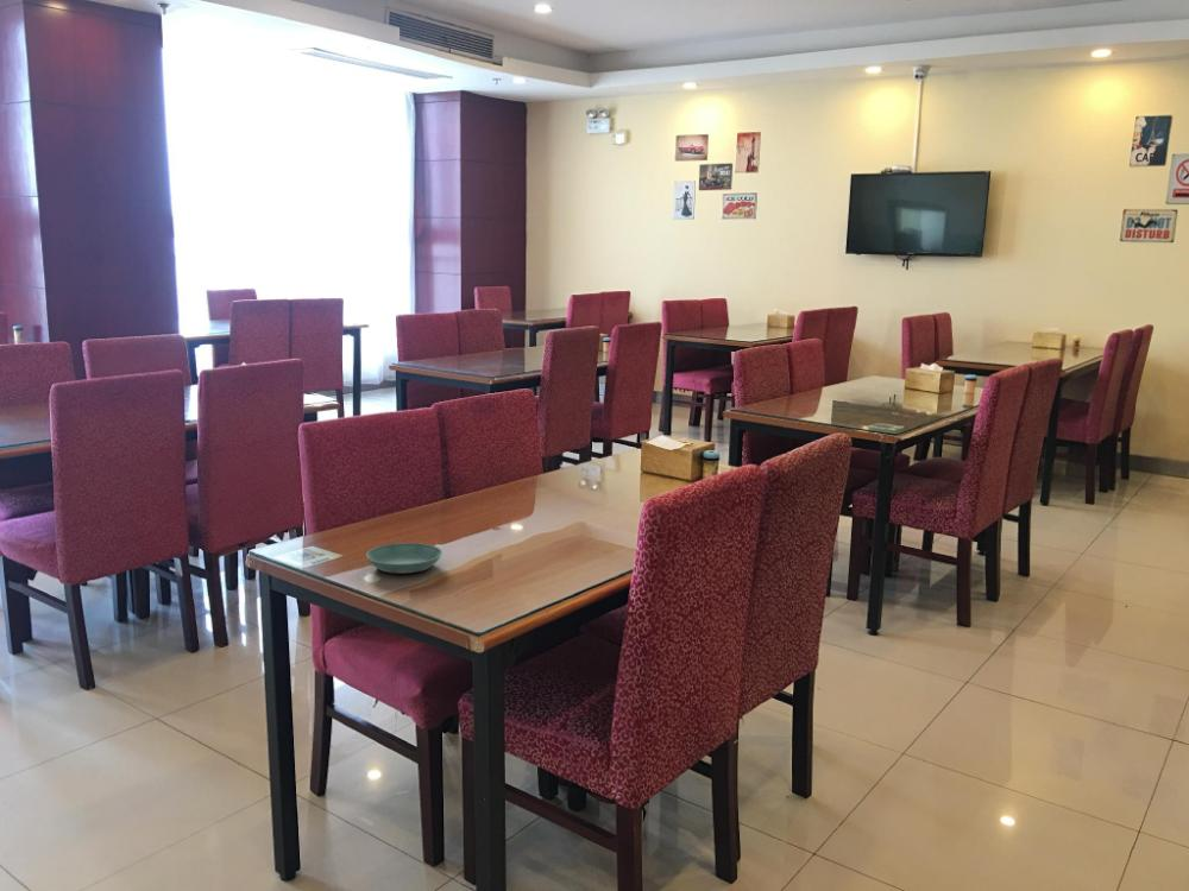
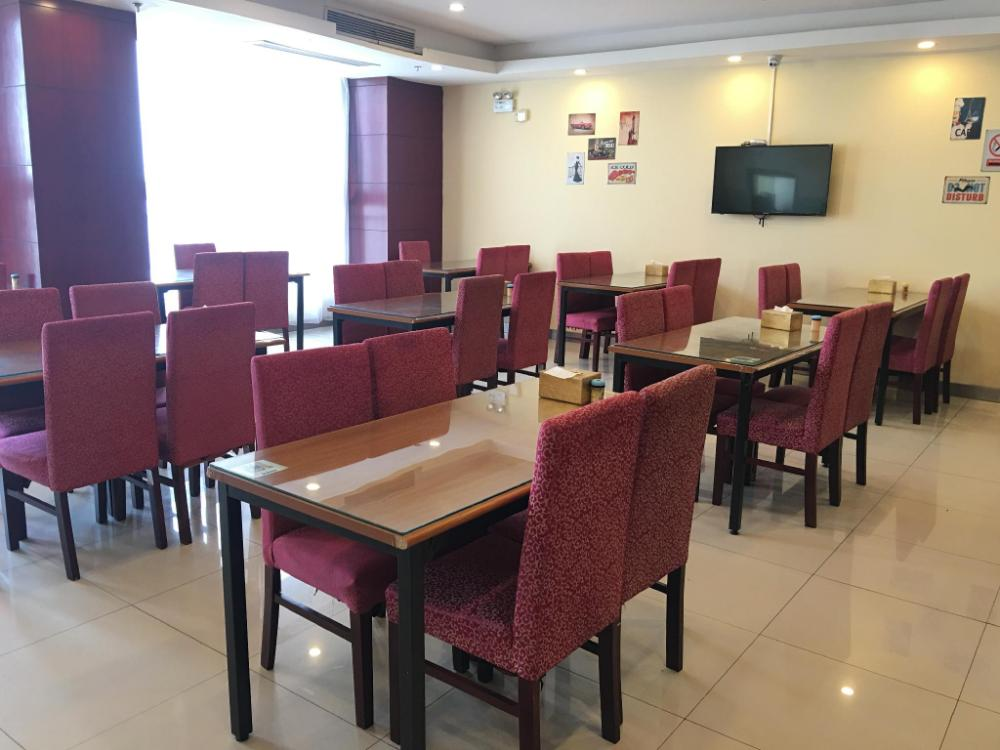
- saucer [365,542,443,575]
